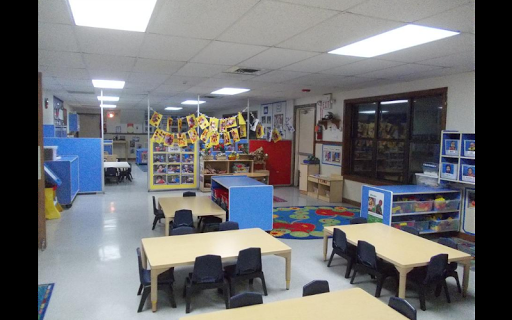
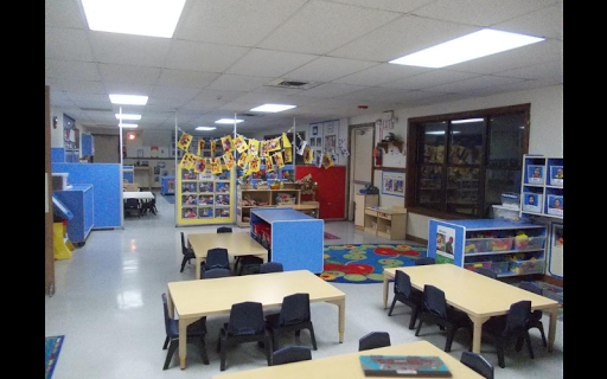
+ board game [358,354,454,379]
